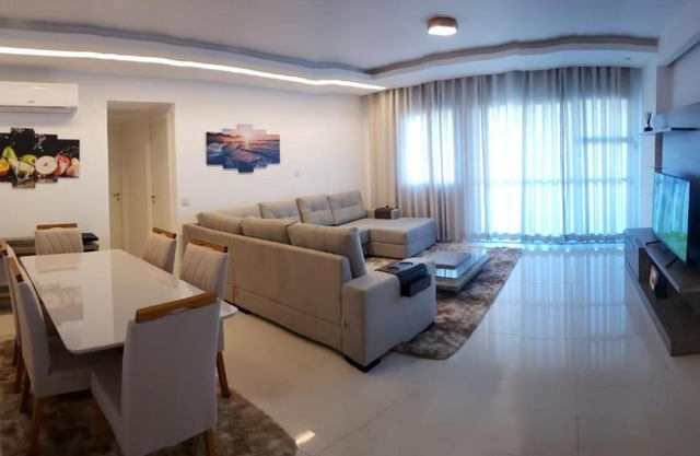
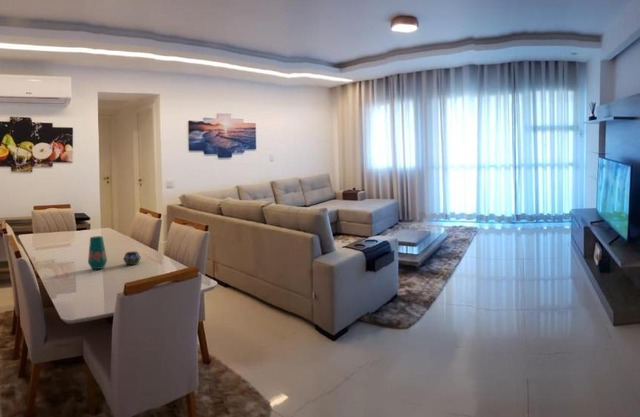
+ vase [87,235,142,270]
